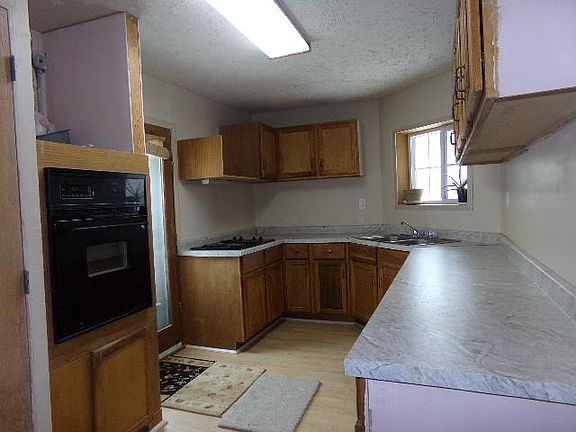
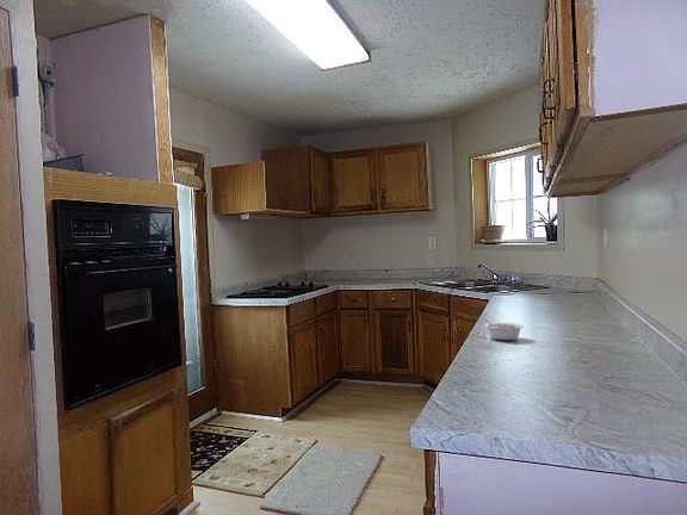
+ legume [483,318,525,342]
